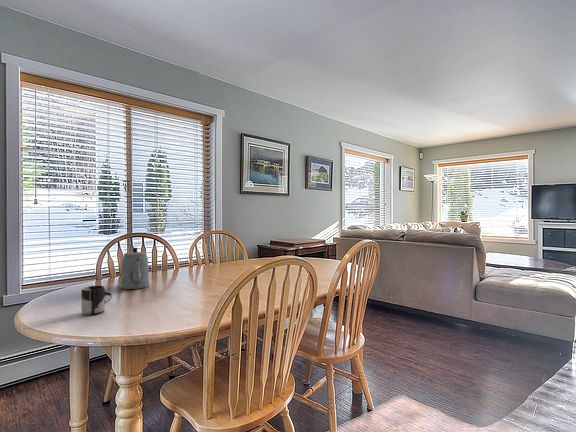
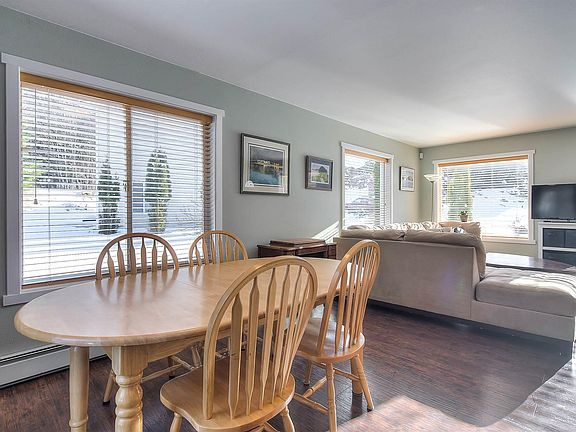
- teapot [120,247,150,290]
- cup [80,285,113,316]
